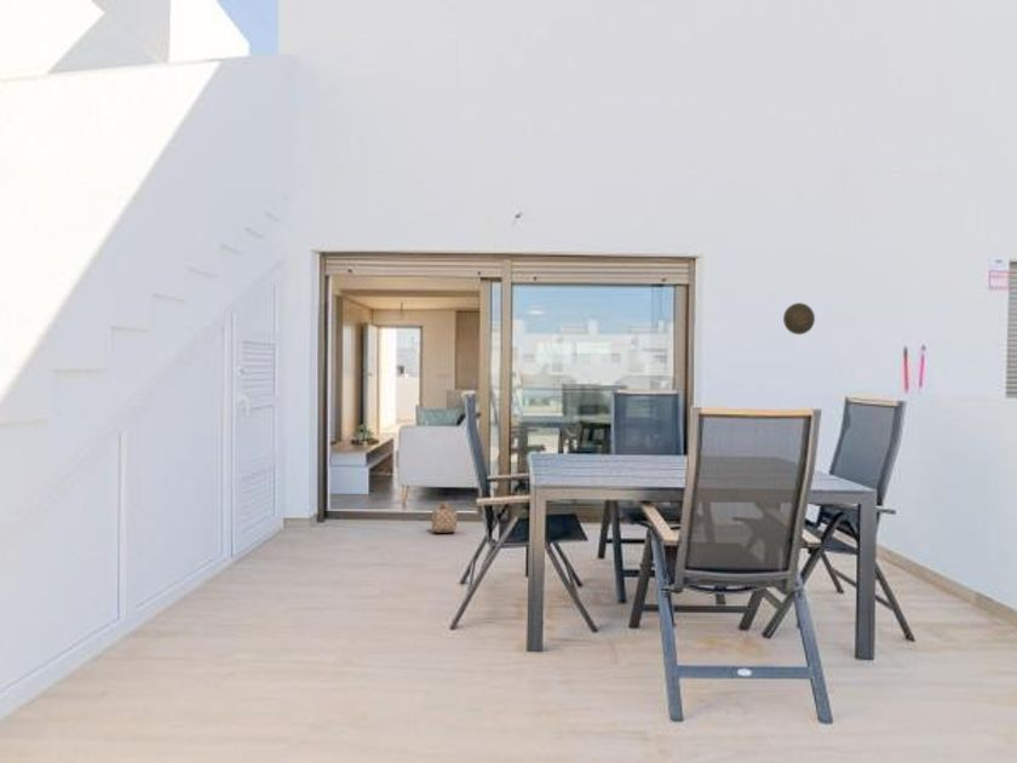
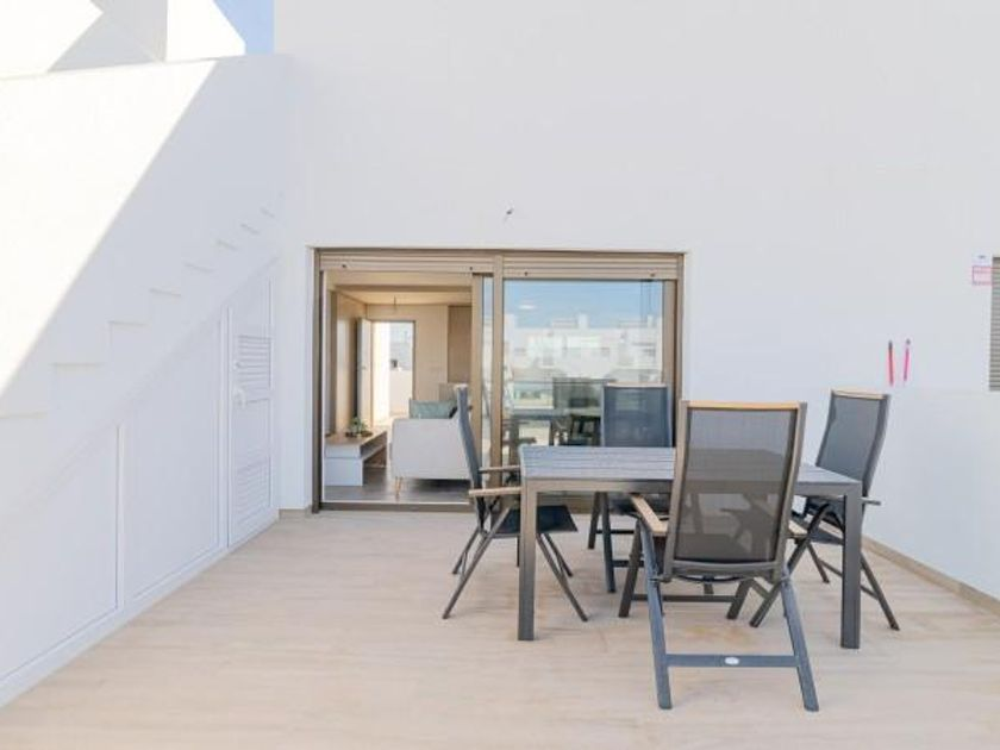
- basket [431,500,459,534]
- decorative plate [782,302,816,335]
